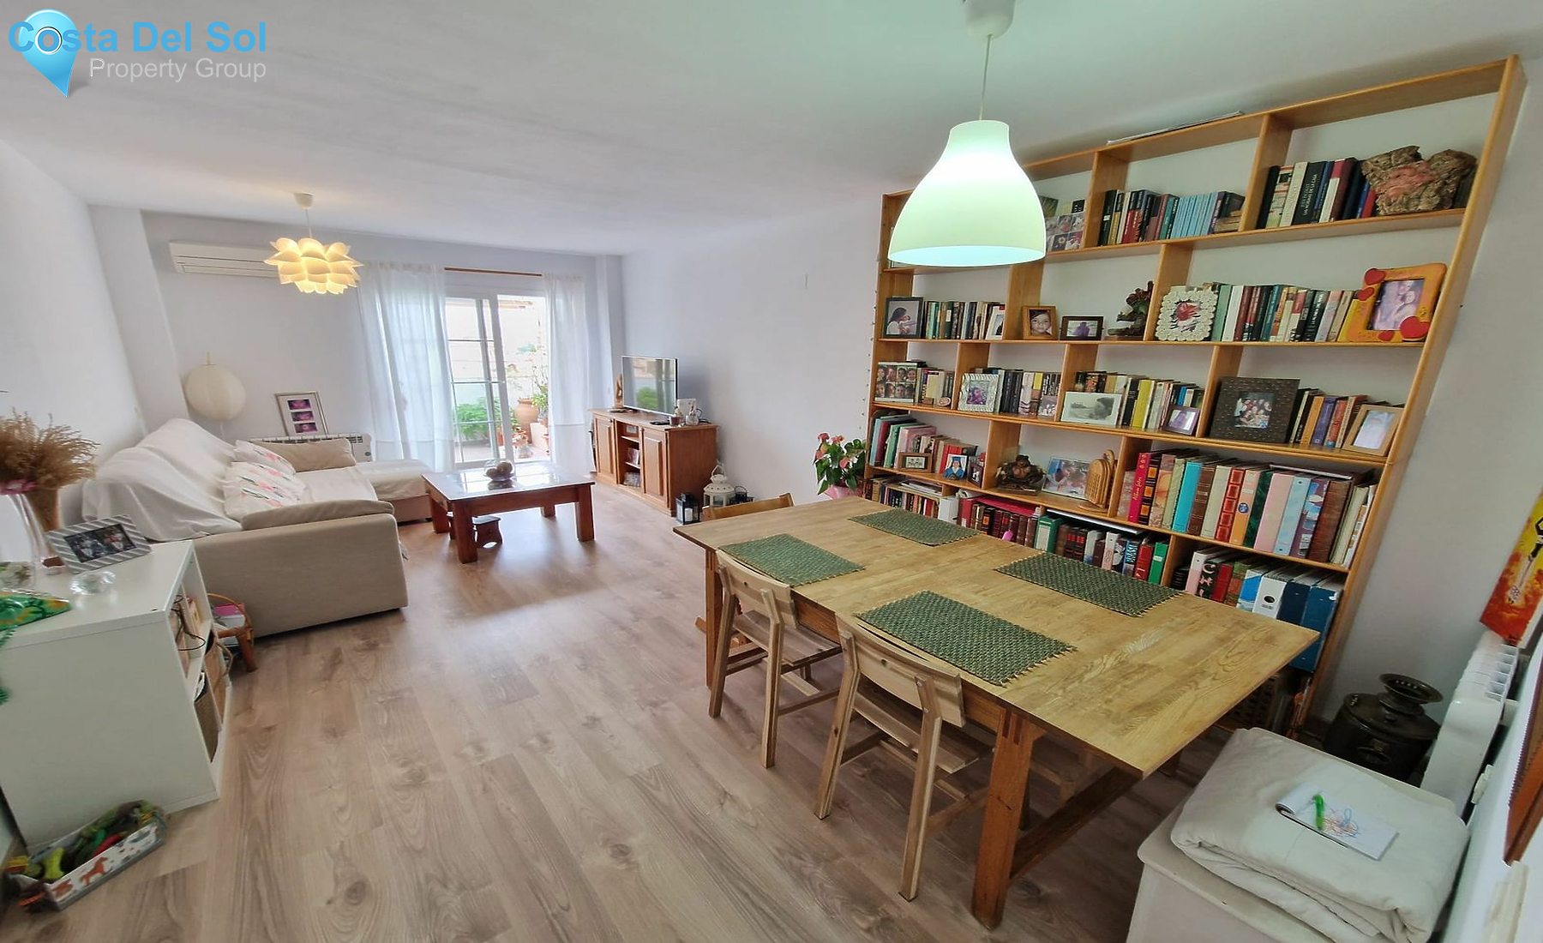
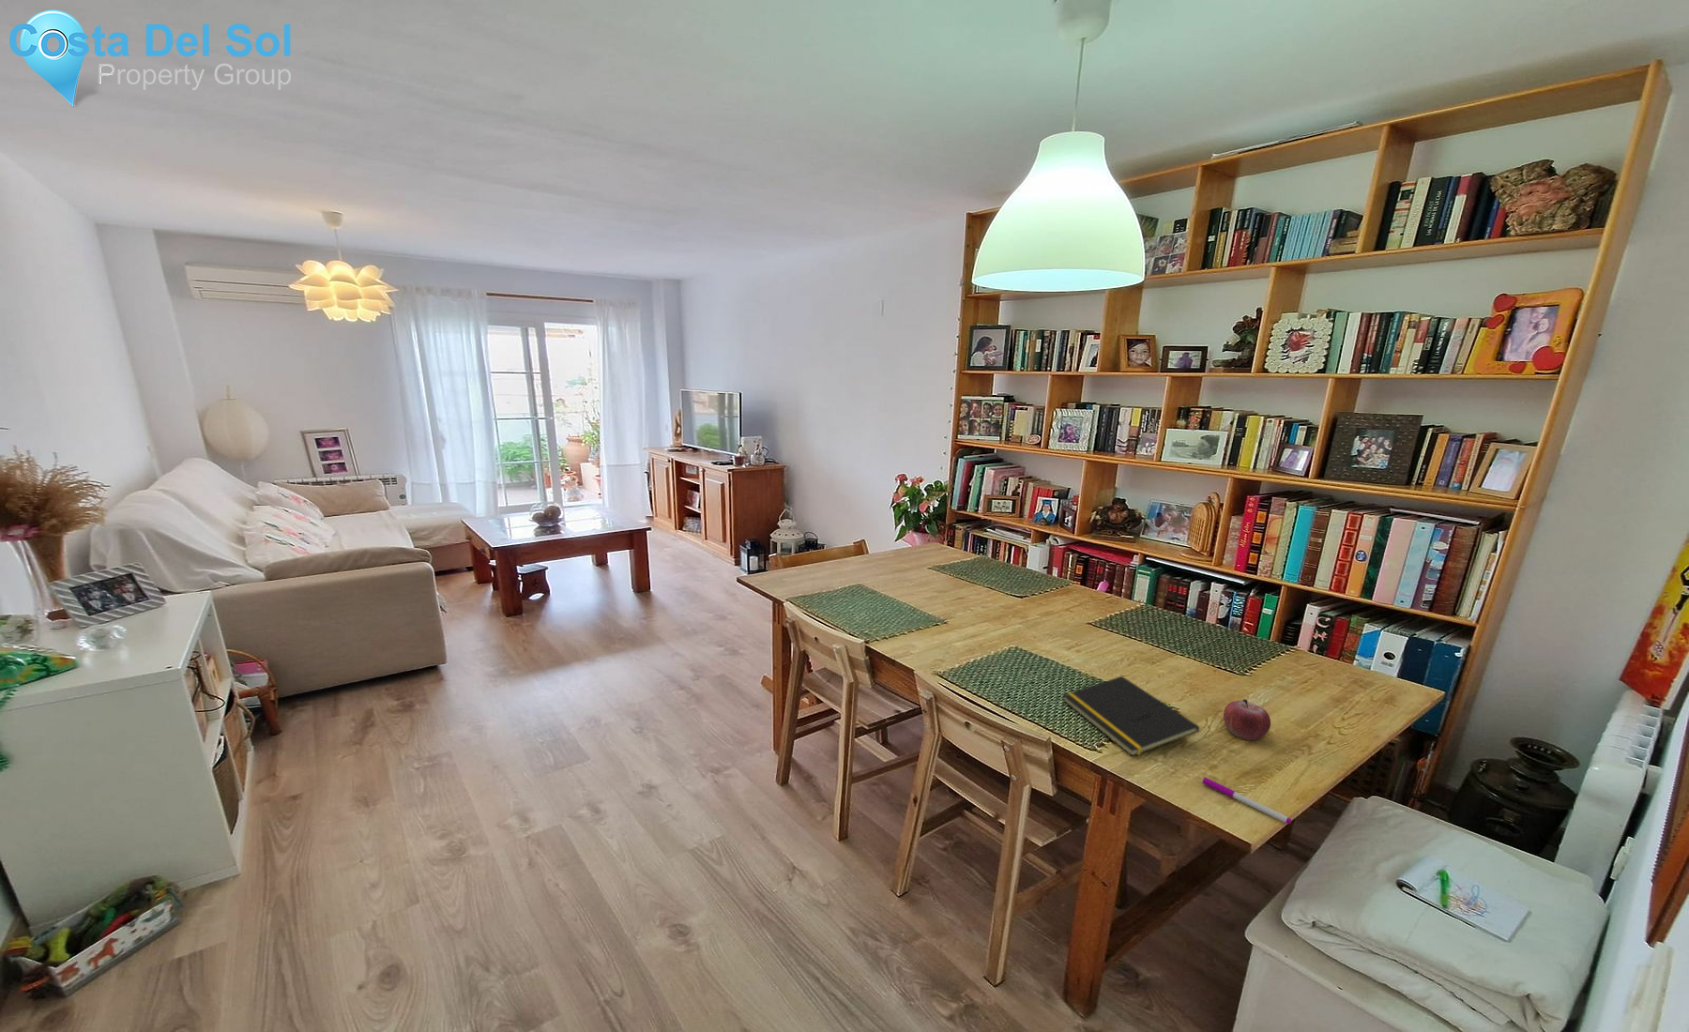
+ pen [1202,776,1292,826]
+ fruit [1222,698,1272,741]
+ notepad [1062,675,1200,757]
